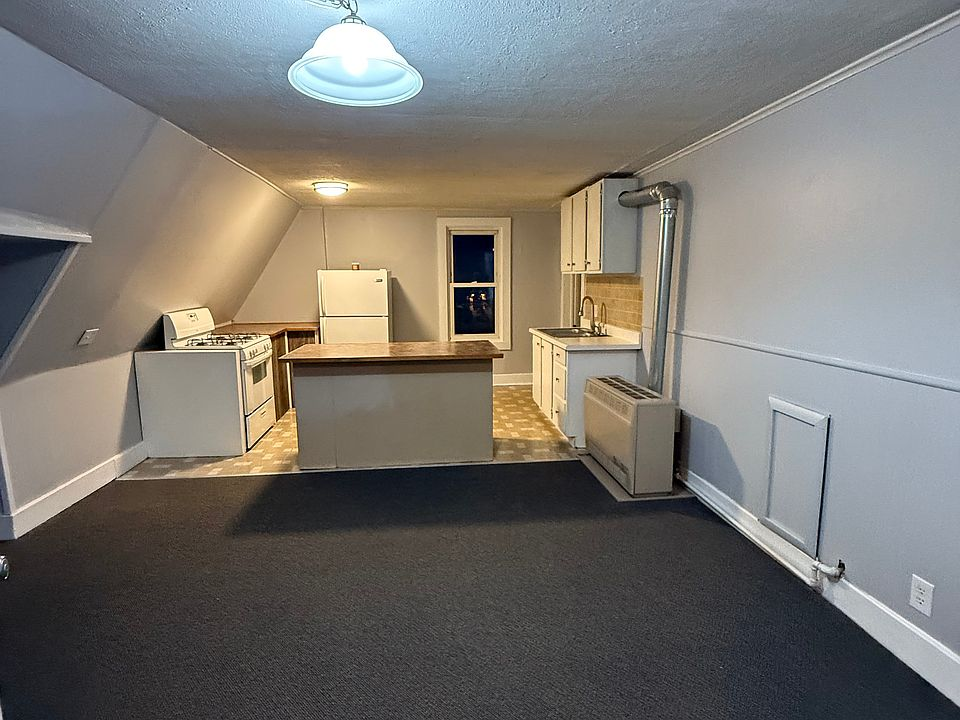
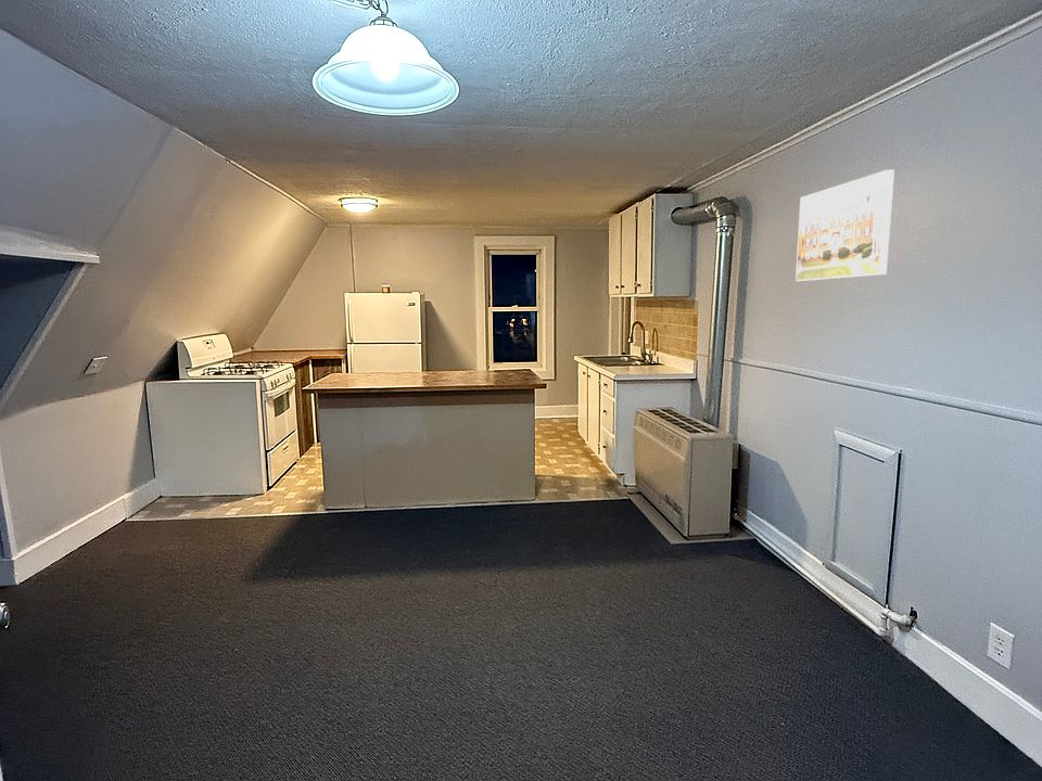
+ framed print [795,168,895,282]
